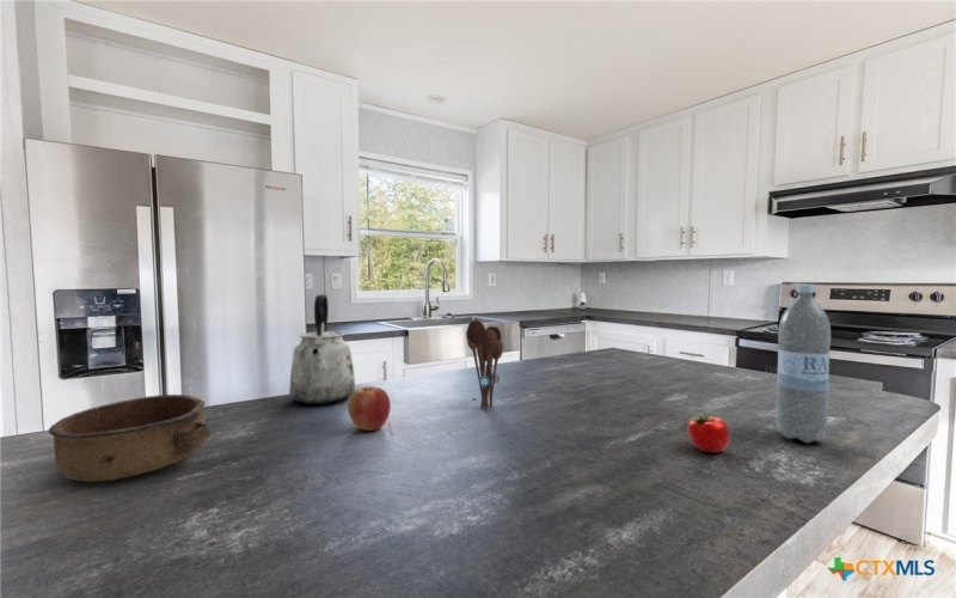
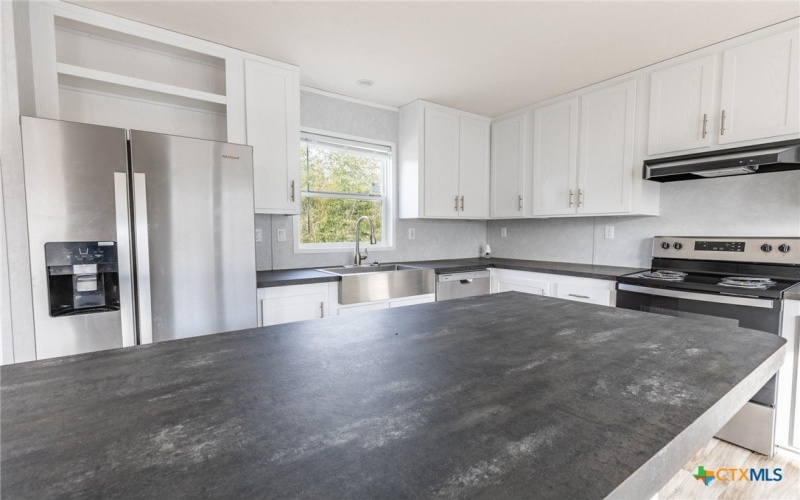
- apple [347,385,392,432]
- utensil holder [465,318,504,410]
- bowl [48,393,213,482]
- kettle [288,293,356,405]
- apple [685,411,731,454]
- water bottle [776,283,832,444]
